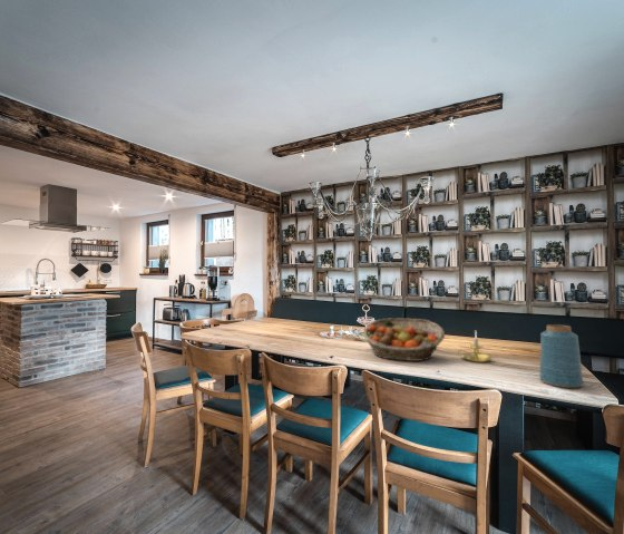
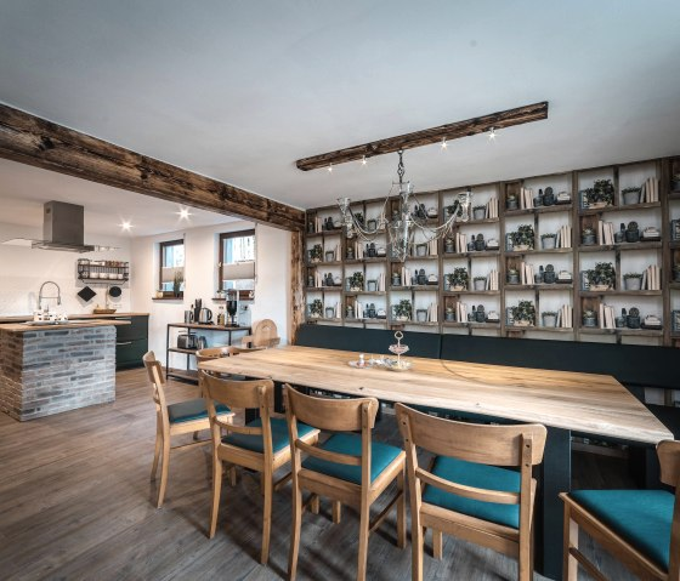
- candle holder [455,330,494,363]
- vase [538,323,585,389]
- fruit basket [361,318,446,362]
